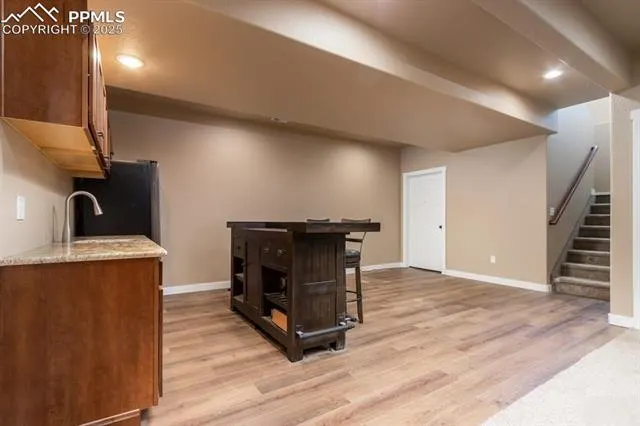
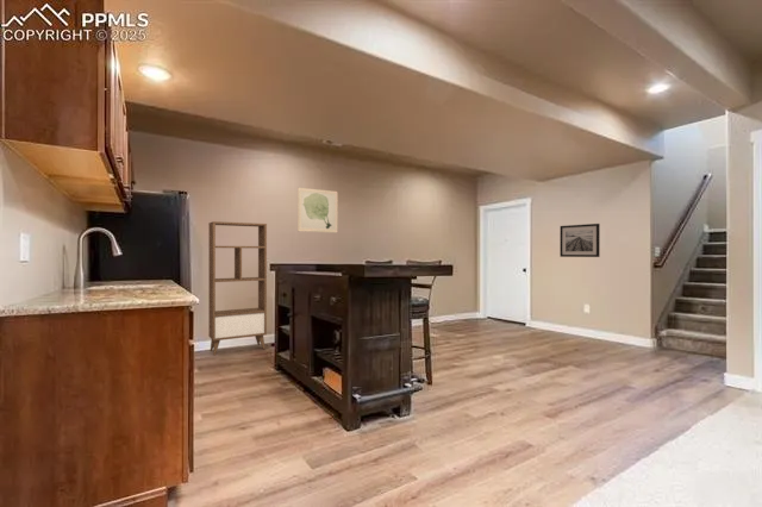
+ wall art [296,187,339,233]
+ shelving unit [207,220,268,357]
+ wall art [558,223,601,258]
